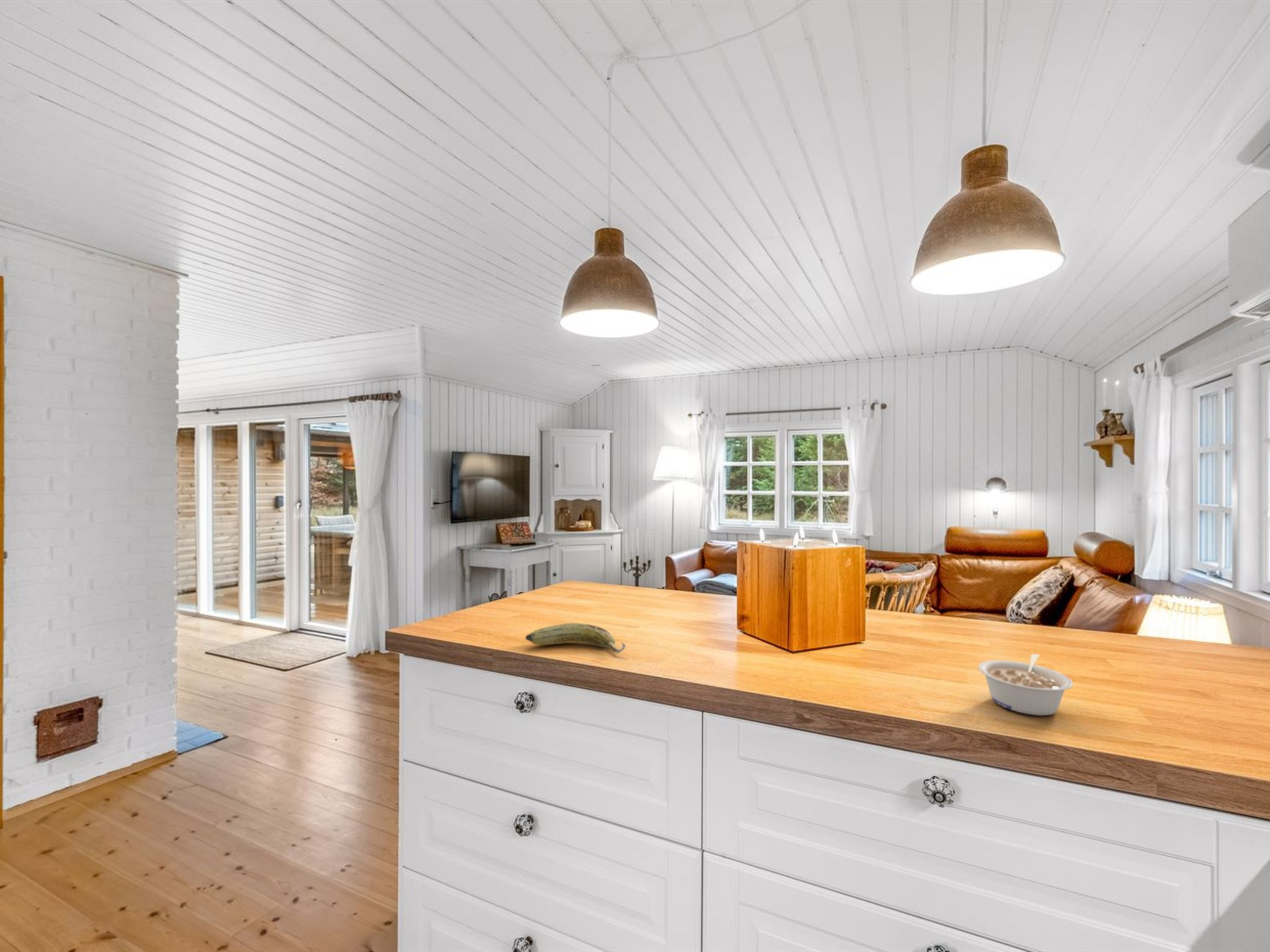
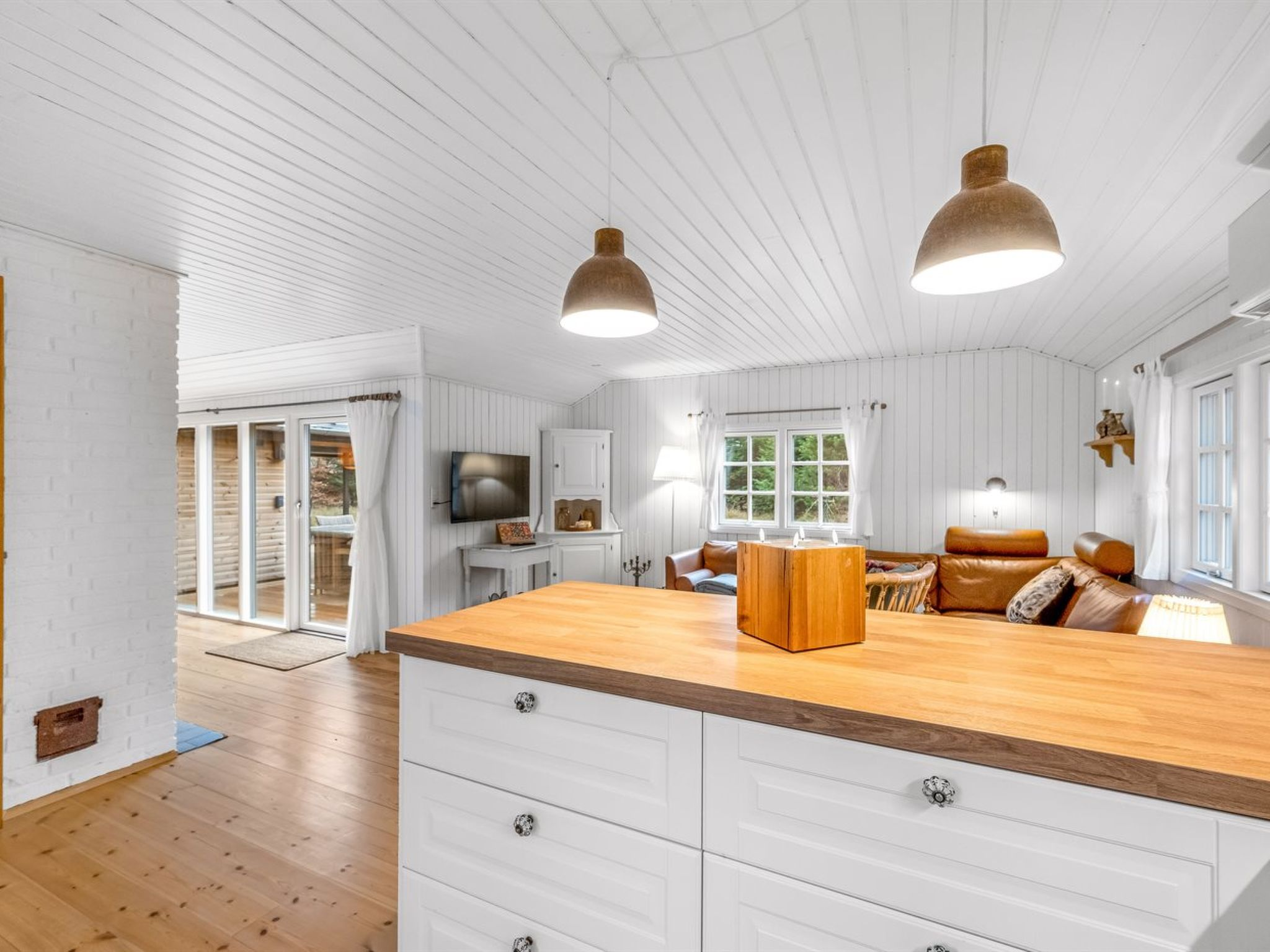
- fruit [525,622,626,654]
- legume [978,653,1073,716]
